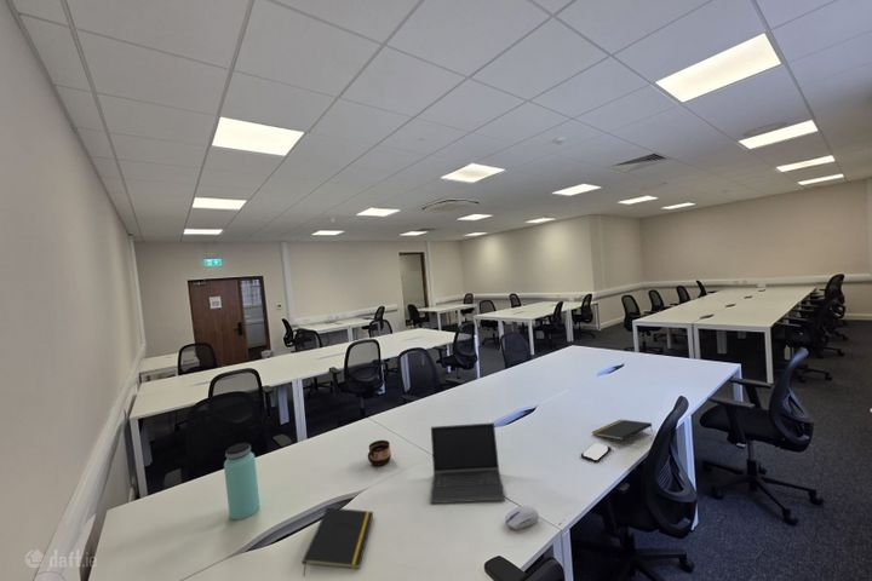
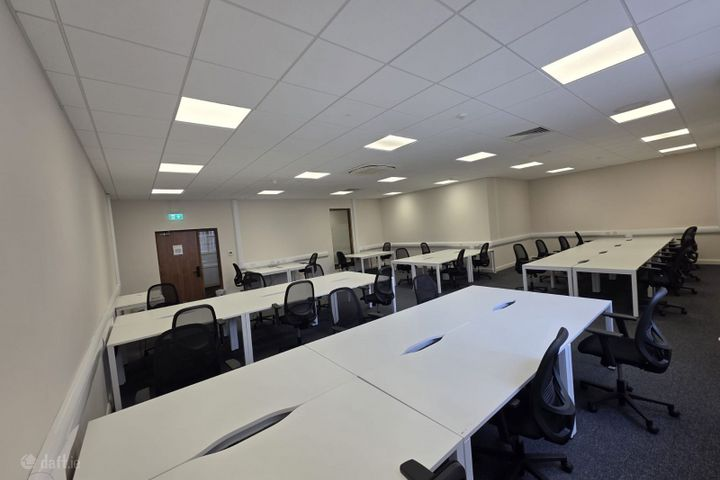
- notepad [302,506,374,577]
- computer mouse [504,505,539,531]
- laptop computer [429,421,506,505]
- smartphone [580,442,613,464]
- cup [367,439,392,467]
- notepad [591,419,654,442]
- bottle [223,442,260,522]
